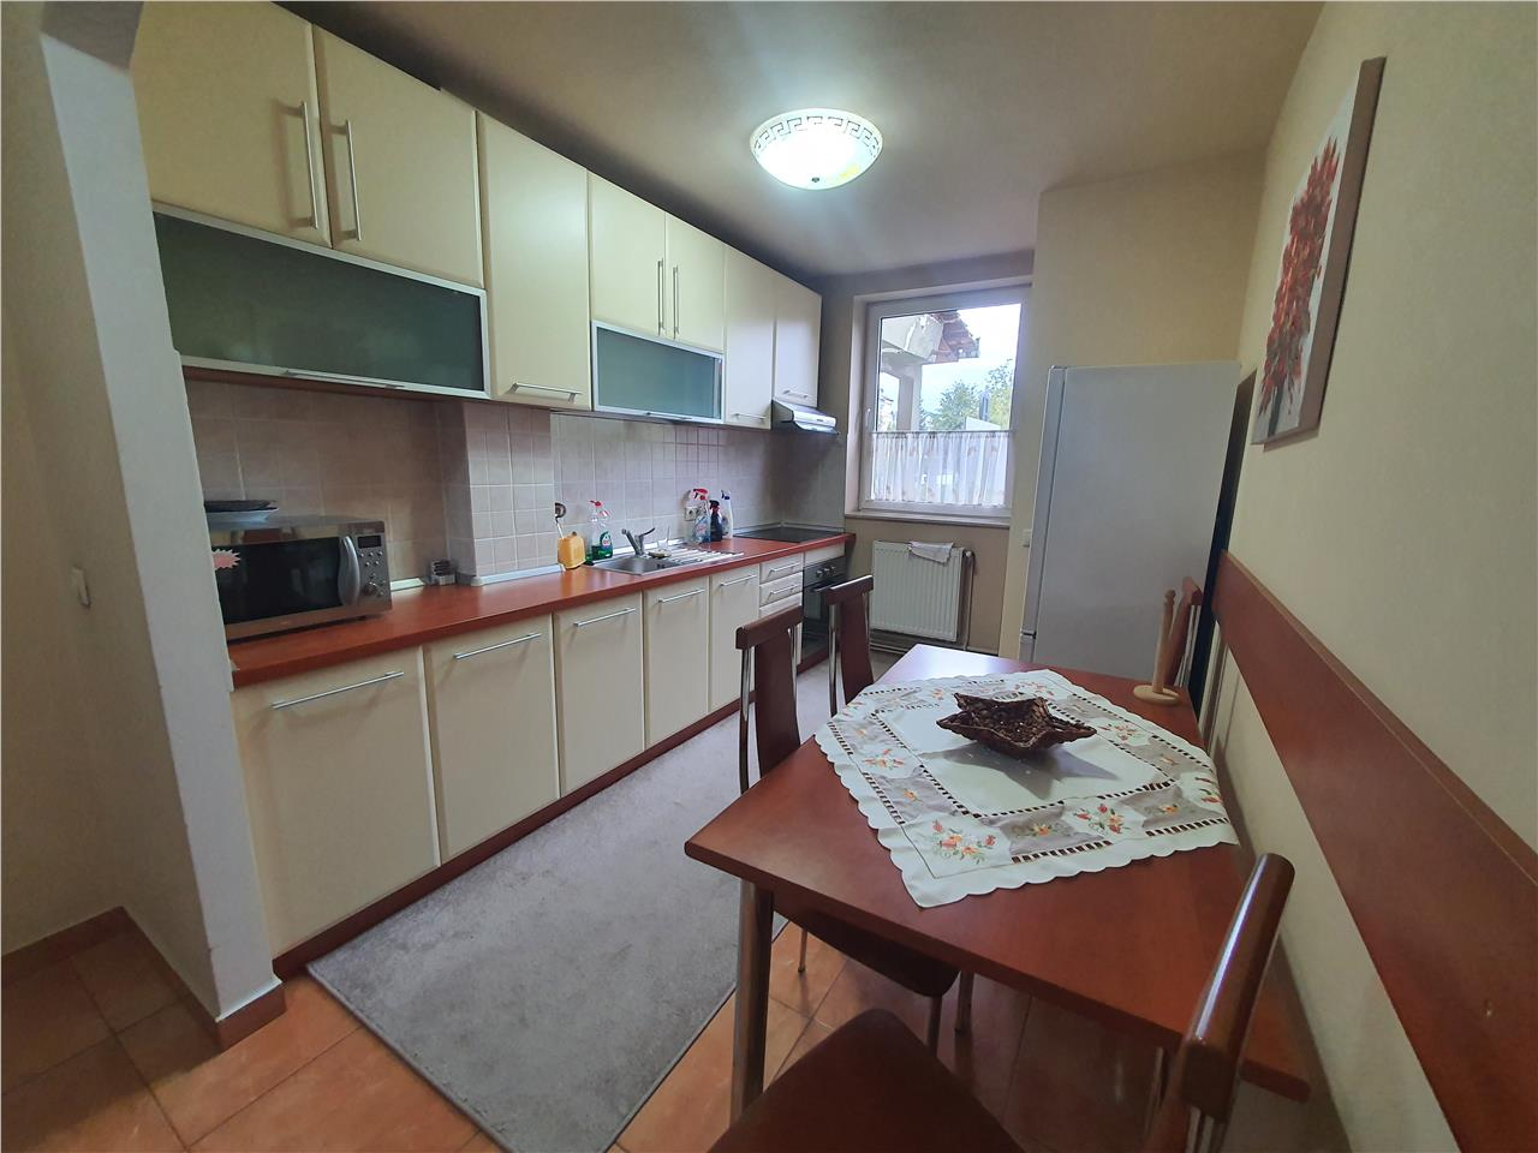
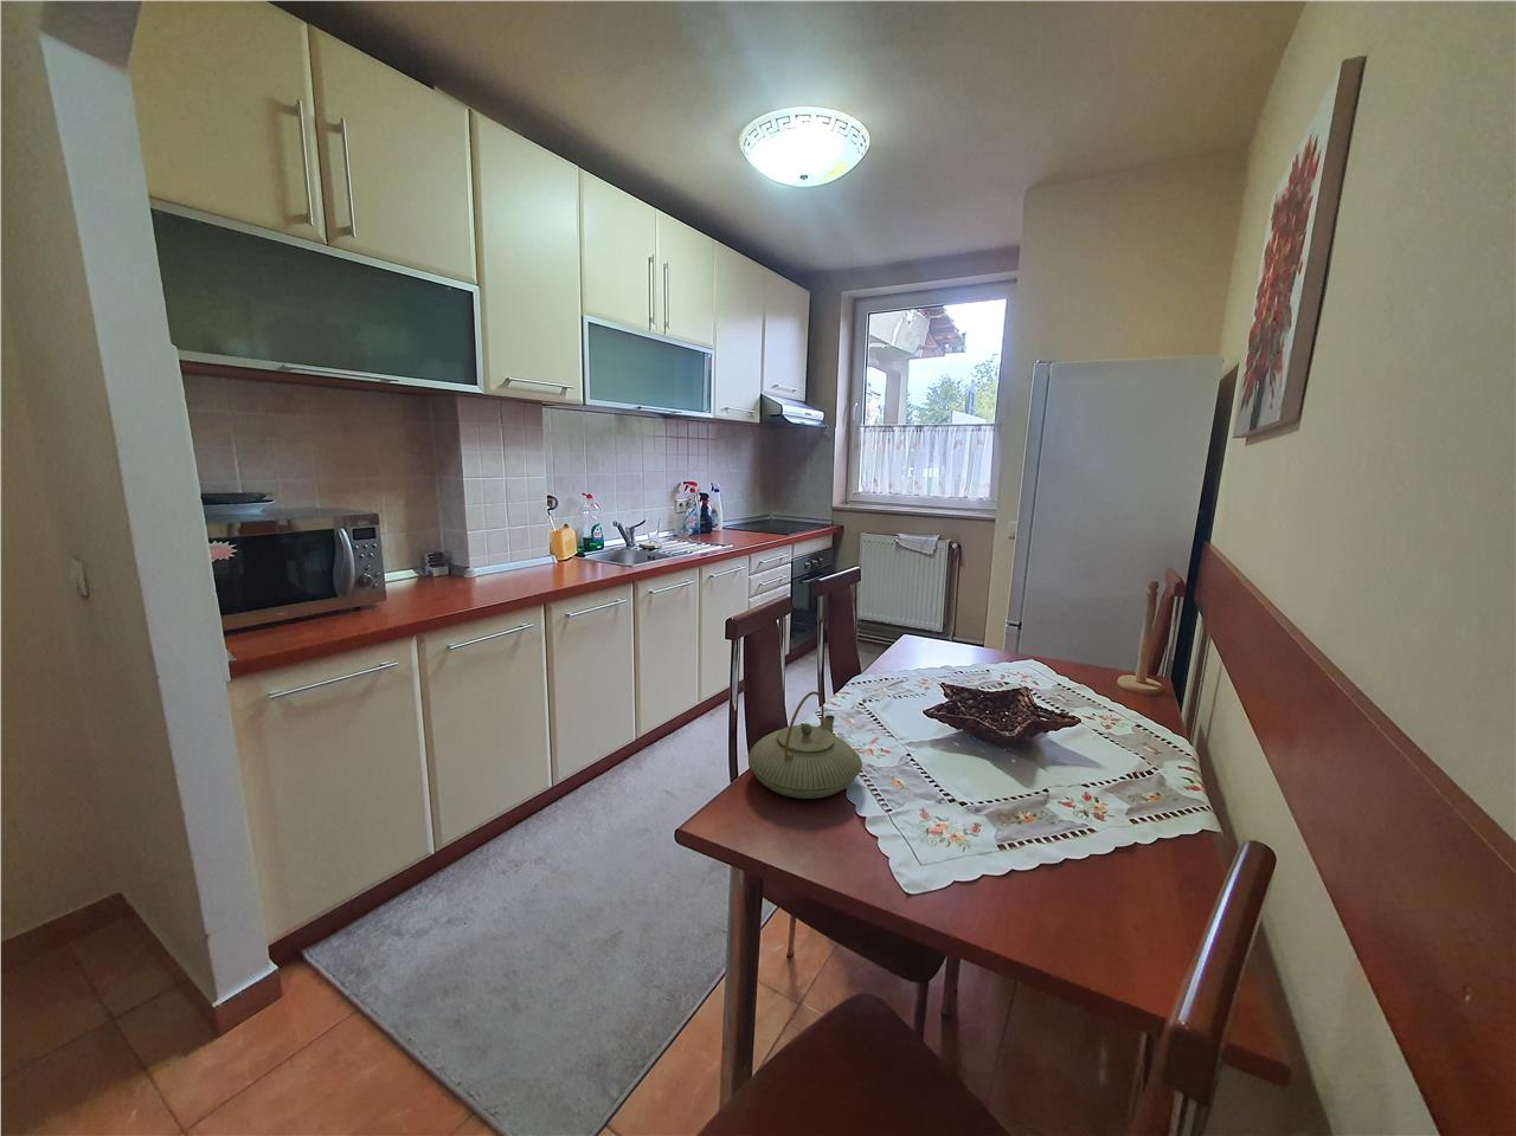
+ teapot [747,690,863,799]
